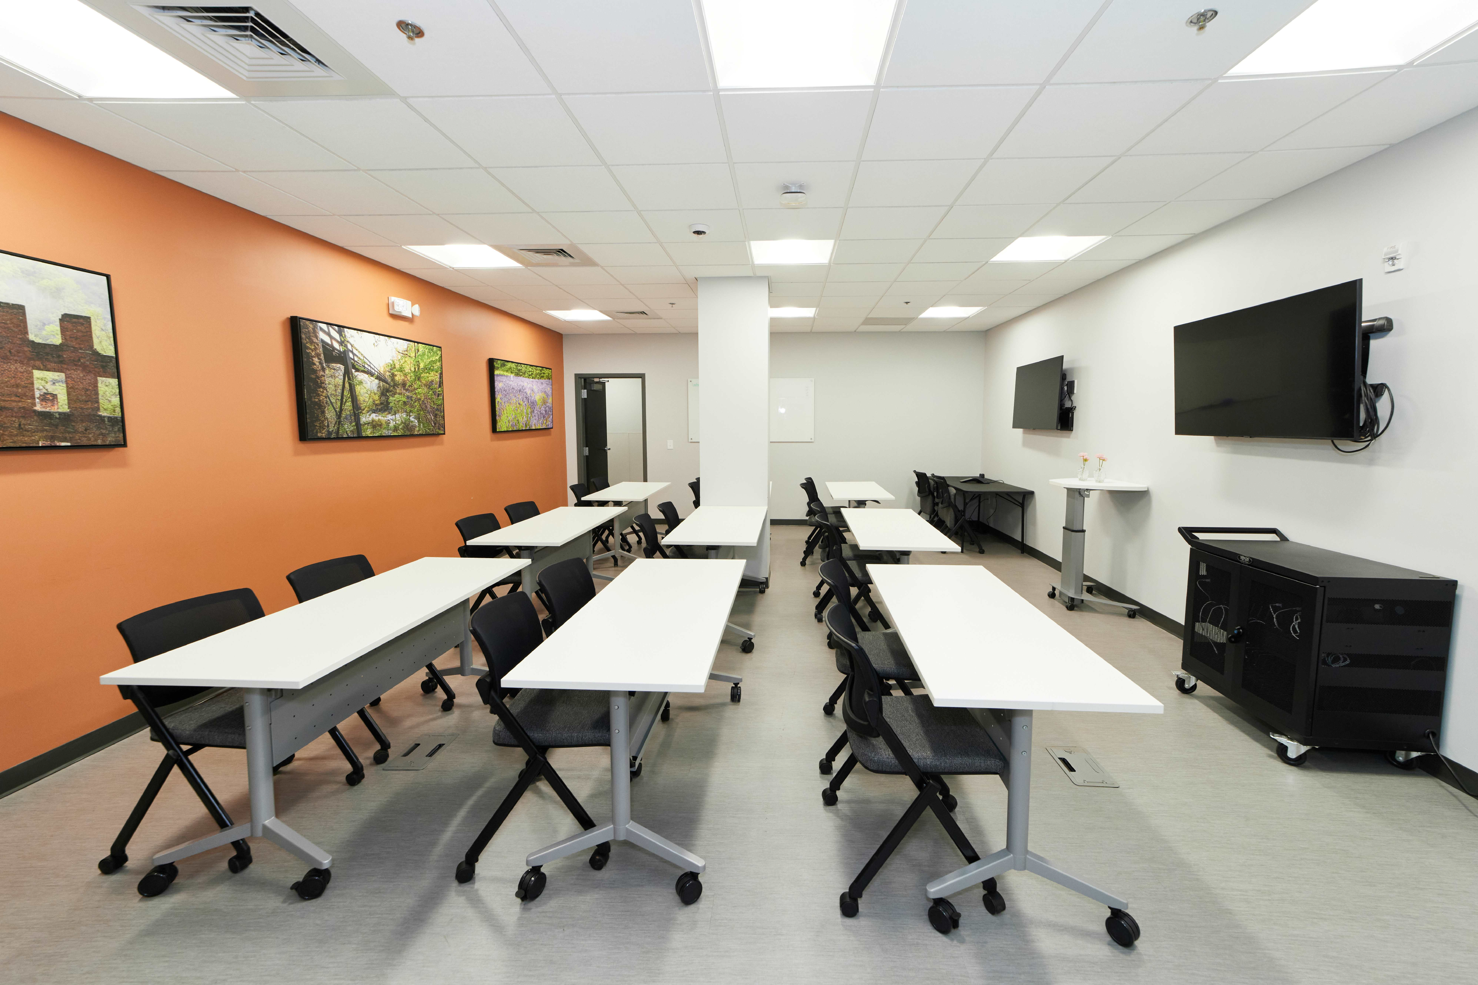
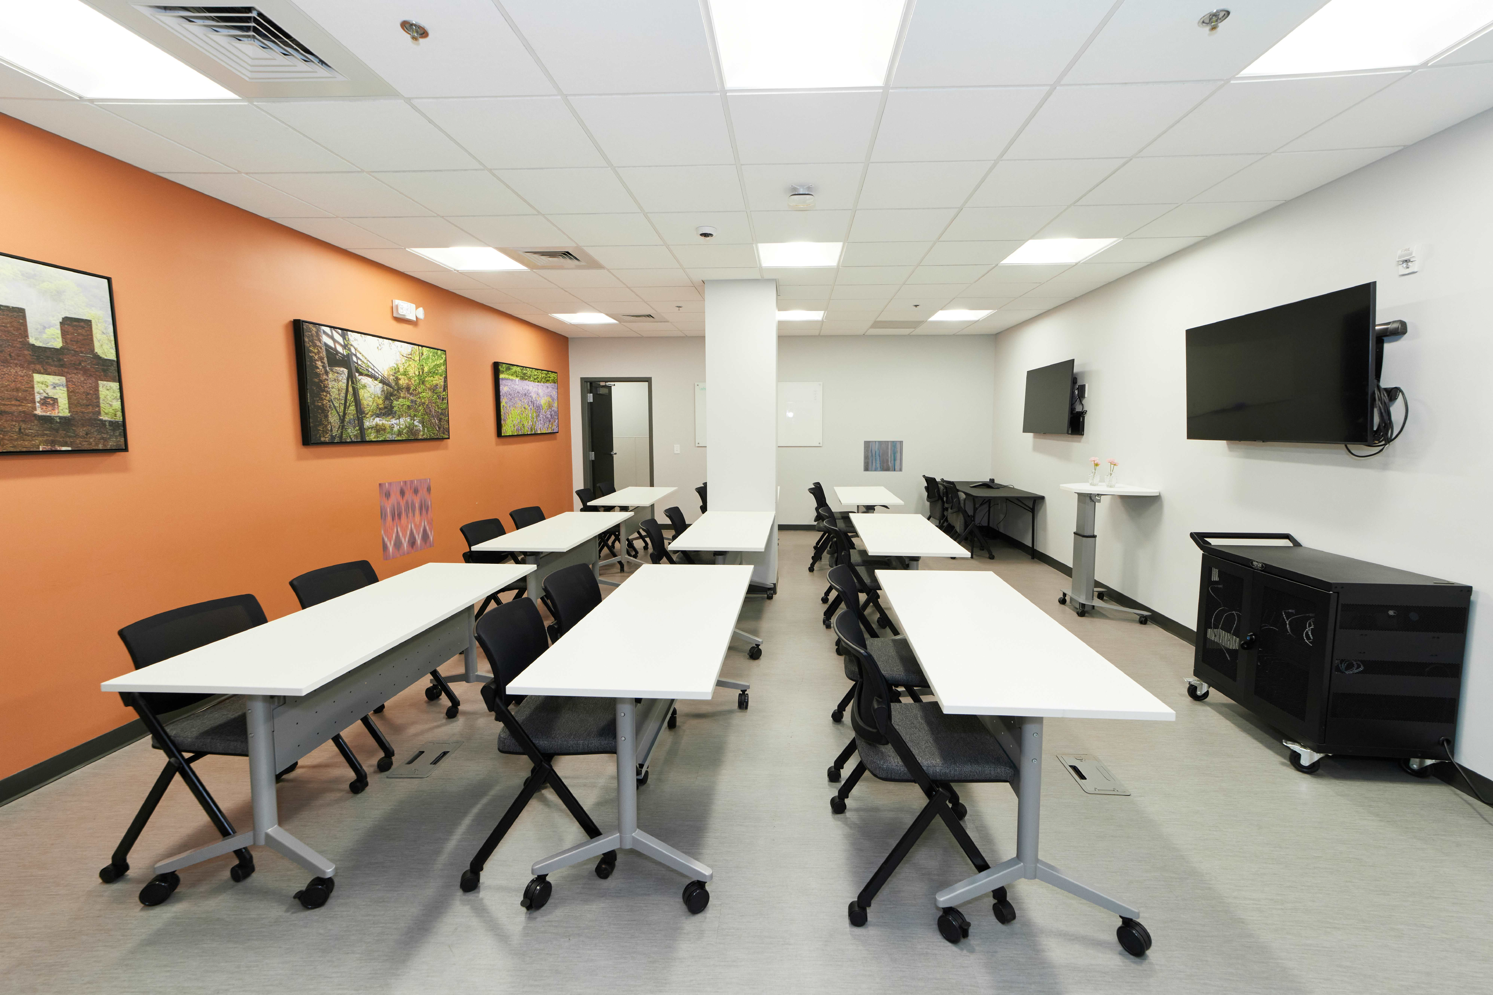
+ wall art [379,478,434,561]
+ wall art [863,441,903,472]
